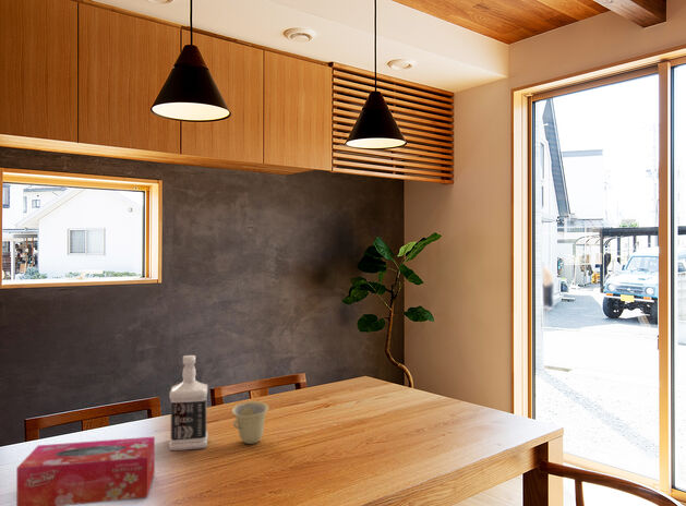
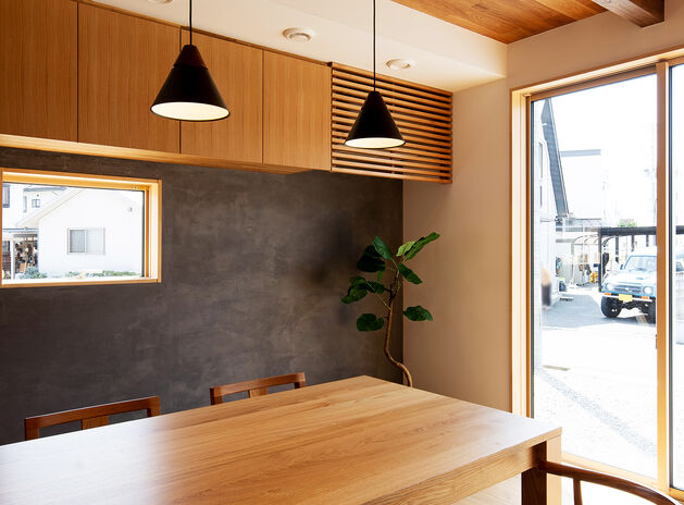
- bottle [168,354,209,451]
- tissue box [15,435,156,506]
- cup [230,400,269,445]
